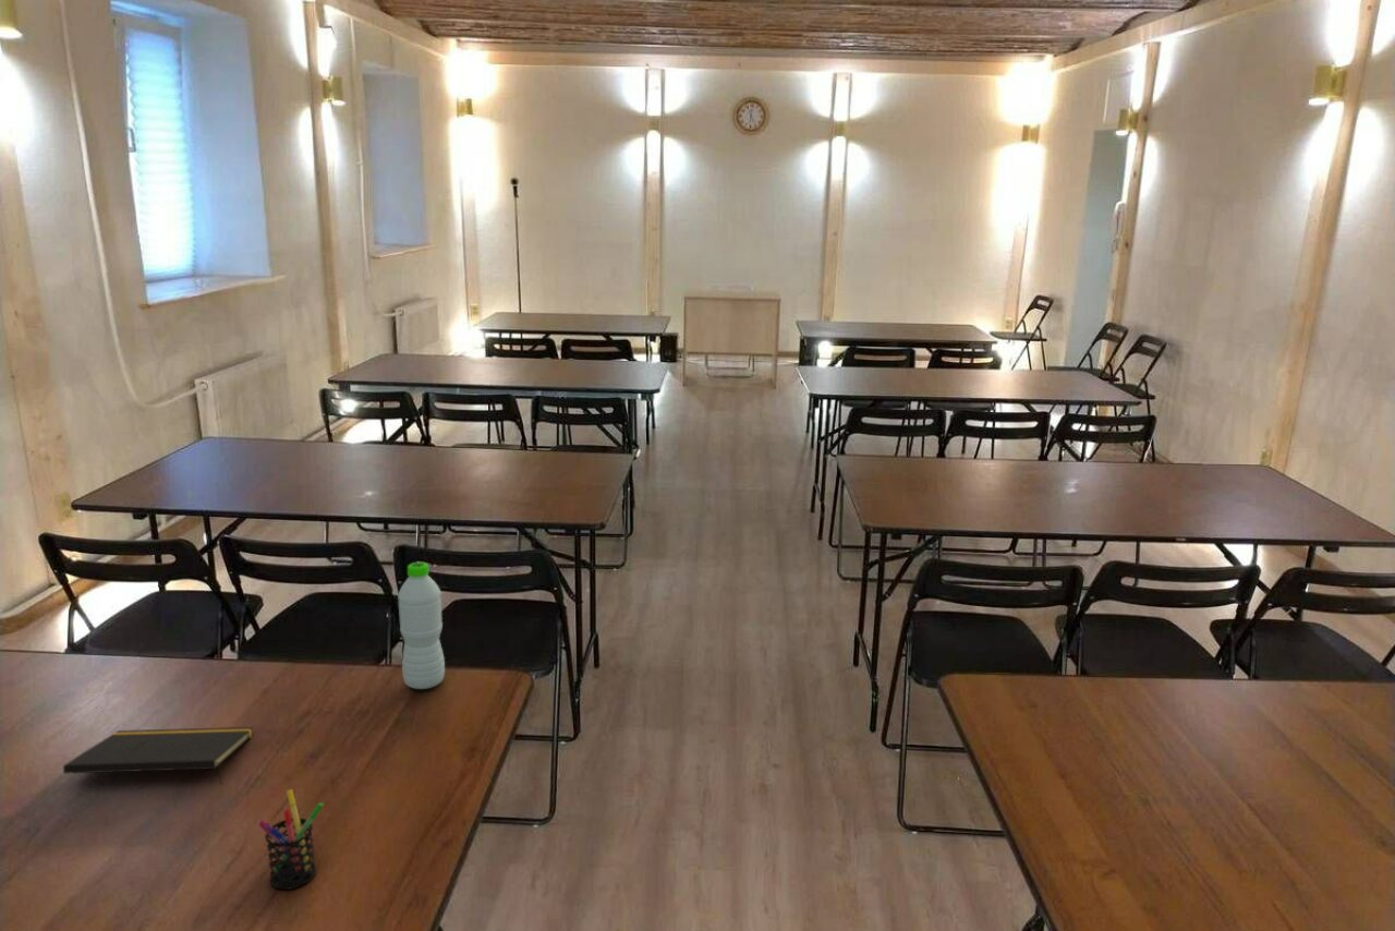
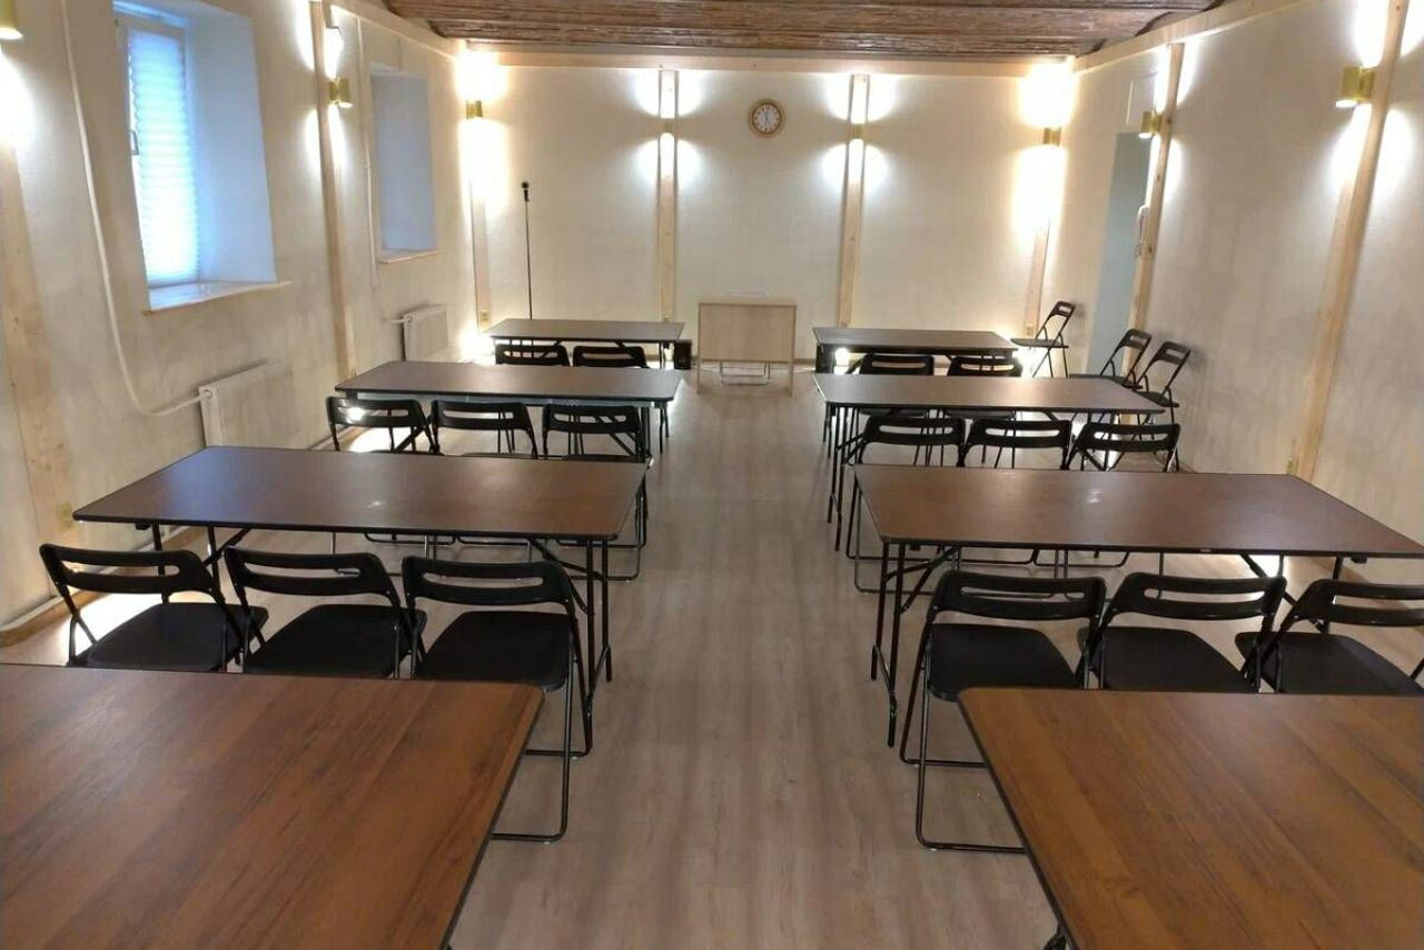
- pen holder [258,788,325,891]
- notepad [62,726,255,787]
- water bottle [397,561,446,690]
